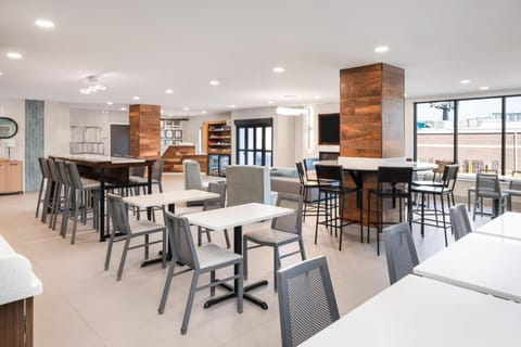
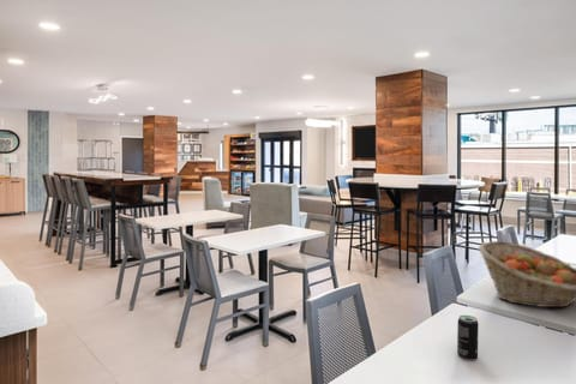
+ beverage can [456,314,480,361]
+ fruit basket [478,240,576,308]
